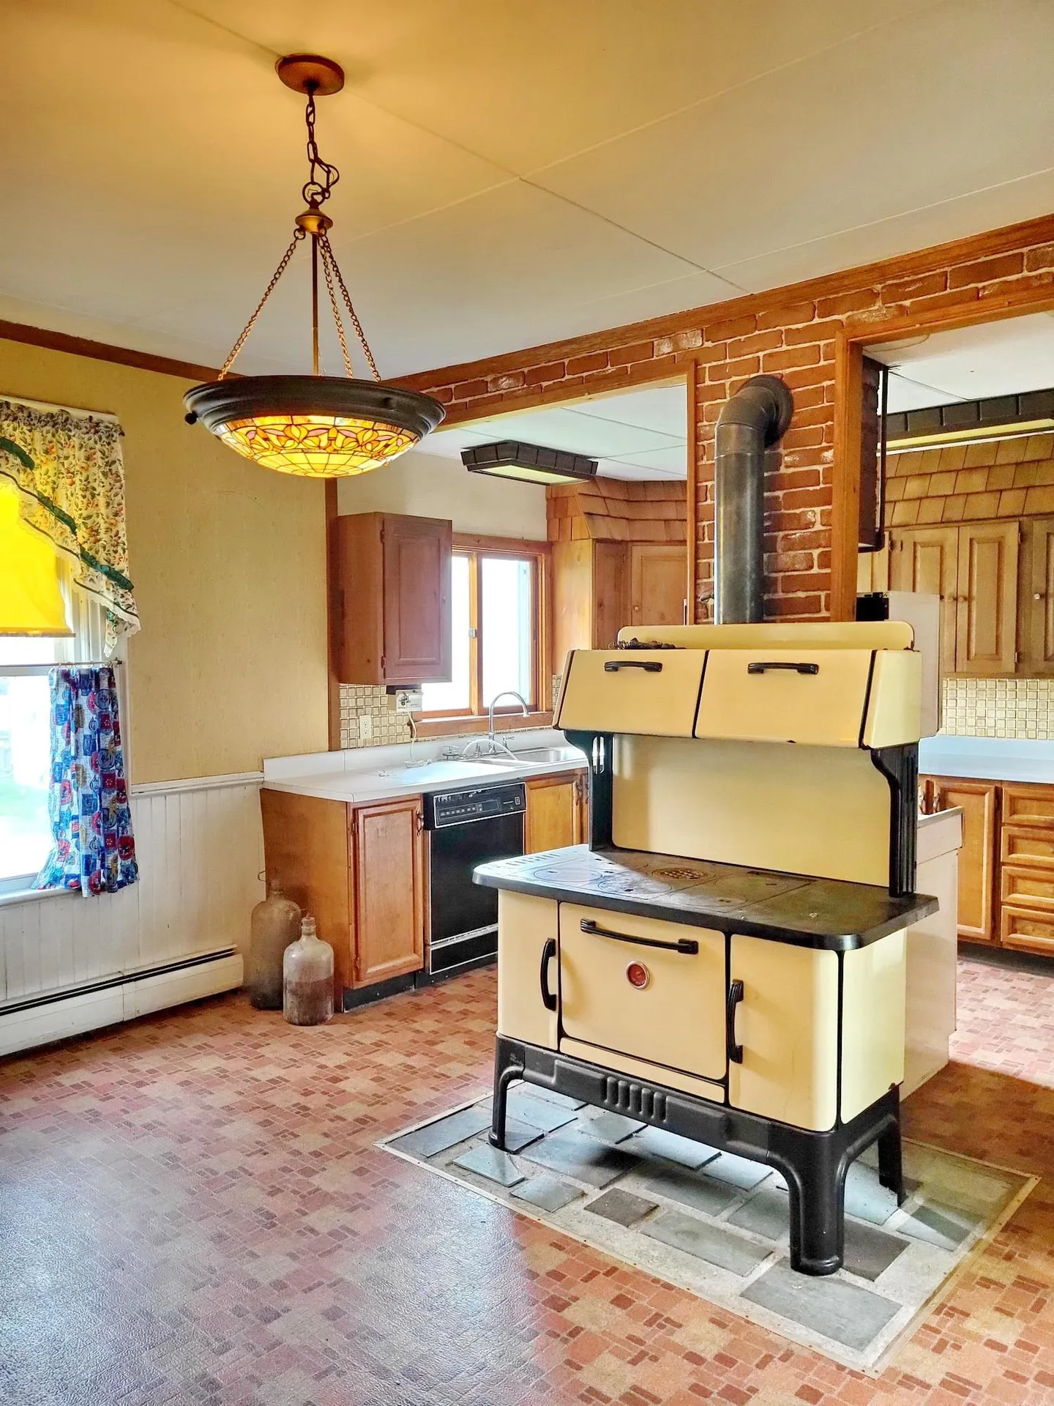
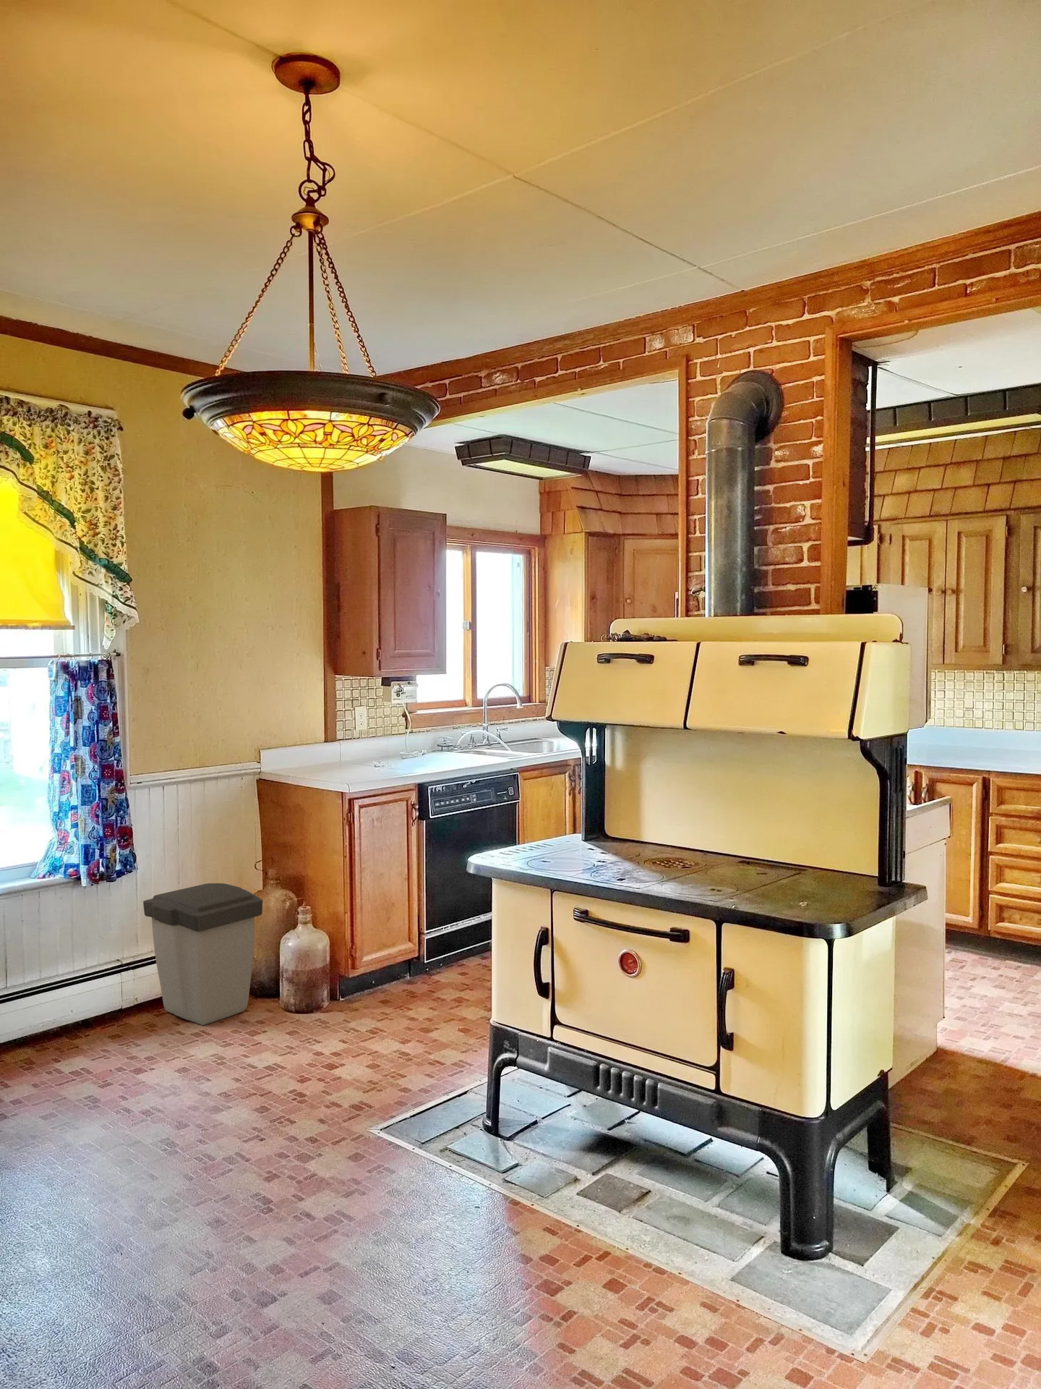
+ trash can [142,883,264,1026]
